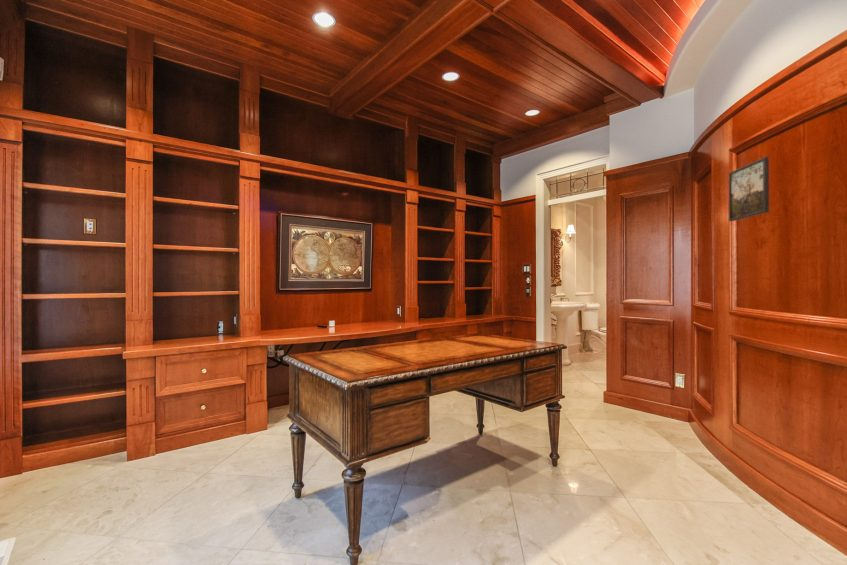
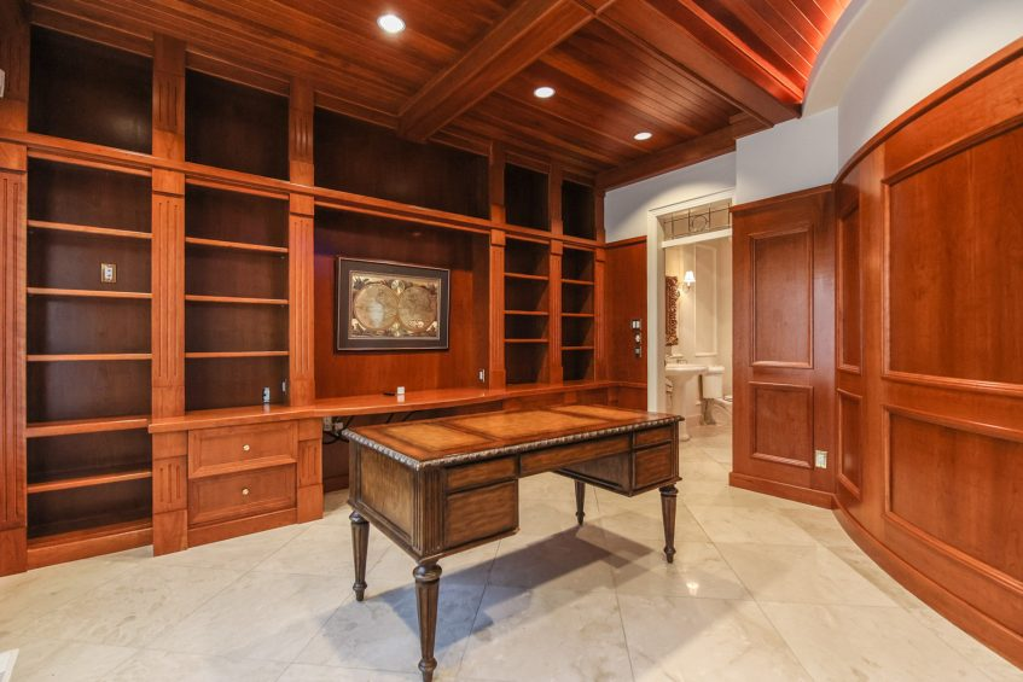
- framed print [728,156,770,222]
